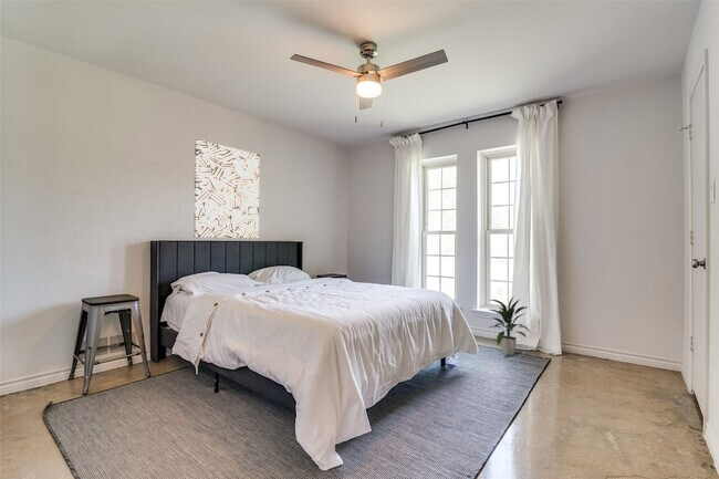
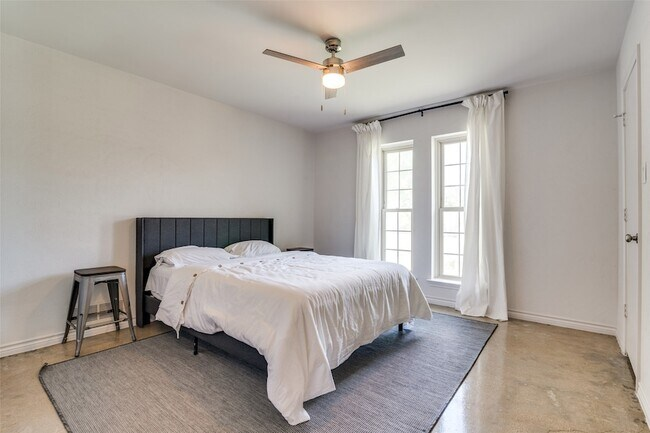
- indoor plant [487,294,532,356]
- wall art [192,138,261,239]
